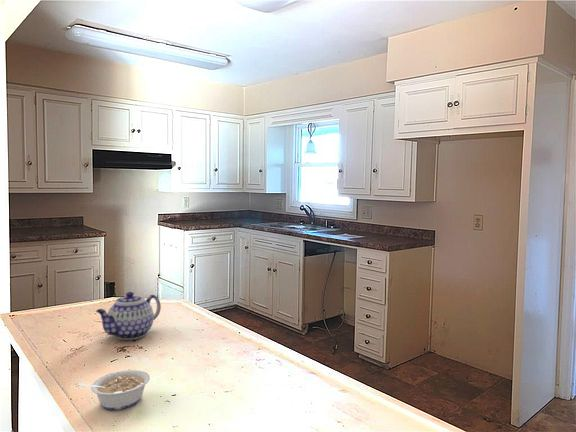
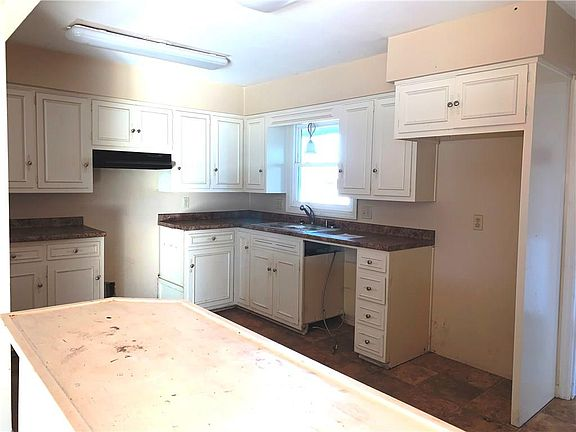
- legume [77,369,151,411]
- teapot [95,291,162,341]
